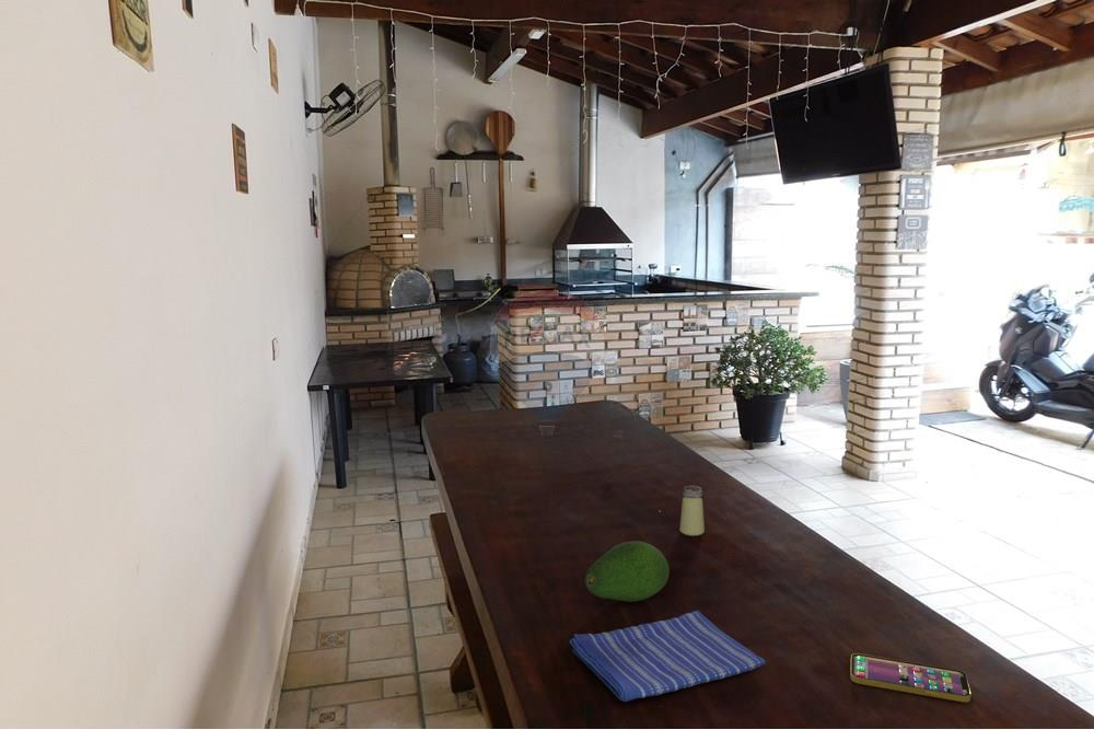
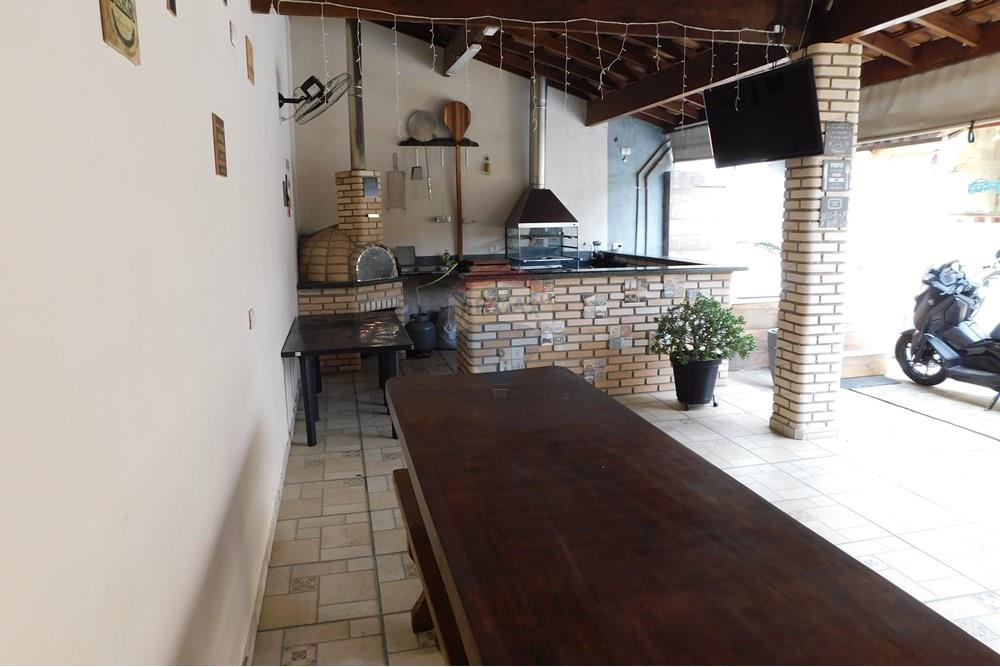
- smartphone [849,652,971,704]
- saltshaker [678,485,706,537]
- dish towel [569,610,767,703]
- fruit [584,540,671,603]
